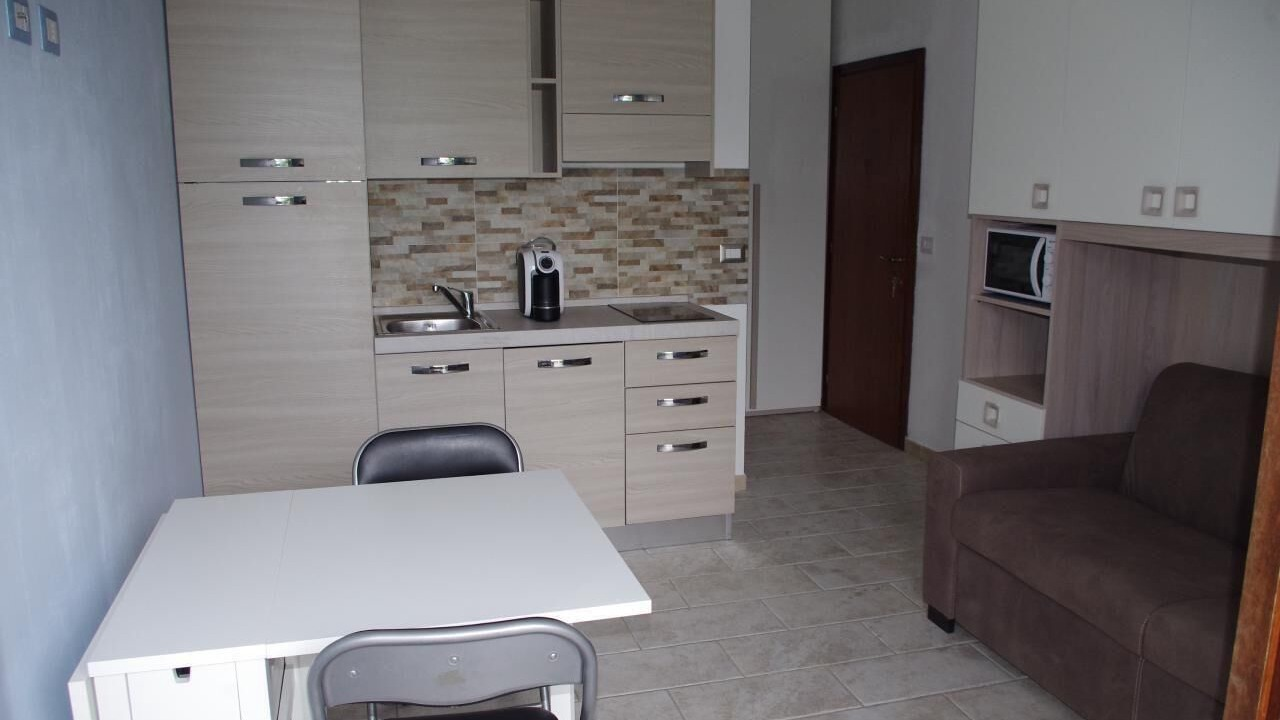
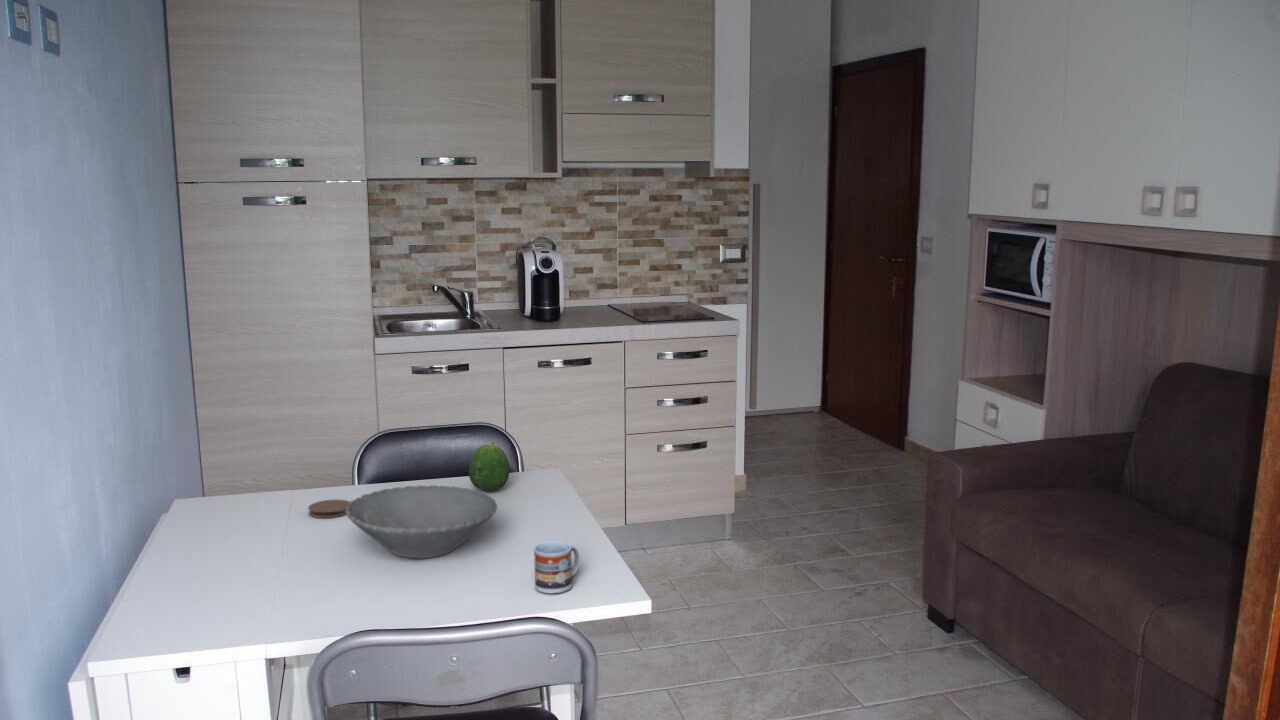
+ bowl [346,485,498,559]
+ coaster [307,499,351,519]
+ cup [533,540,580,595]
+ fruit [468,441,510,492]
